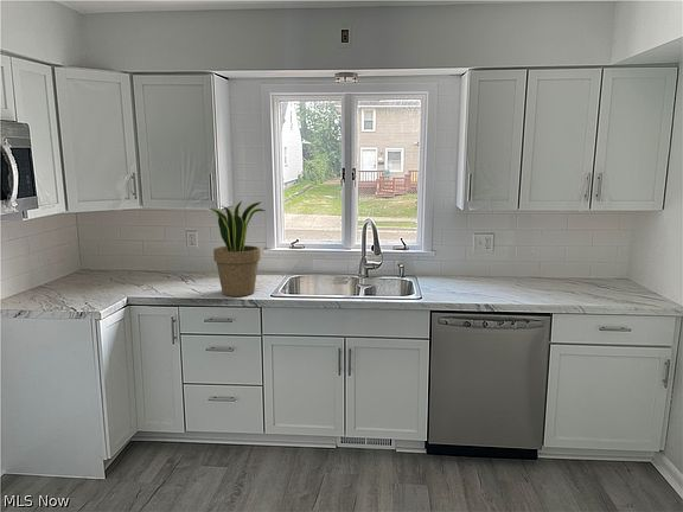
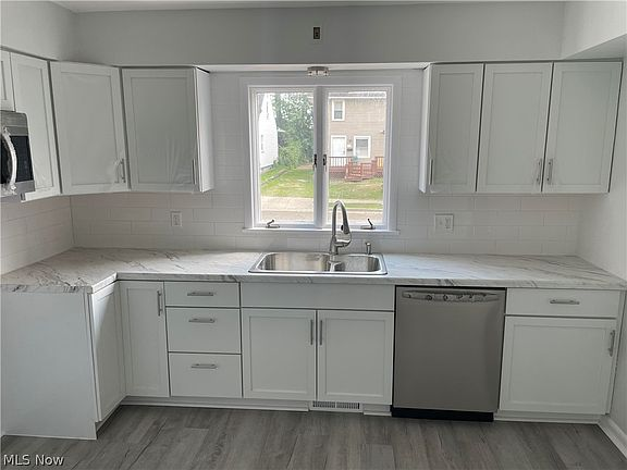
- potted plant [209,200,266,297]
